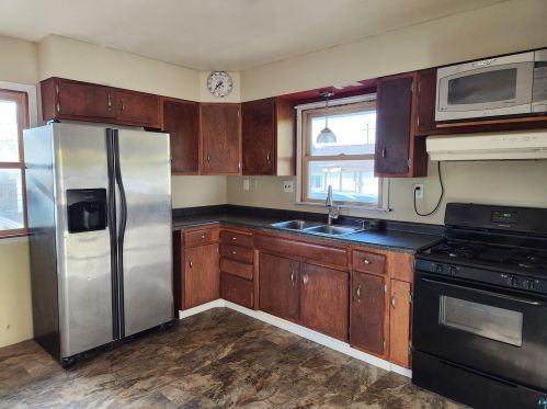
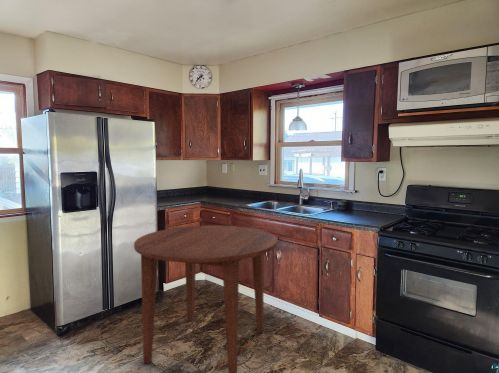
+ dining table [133,225,278,373]
